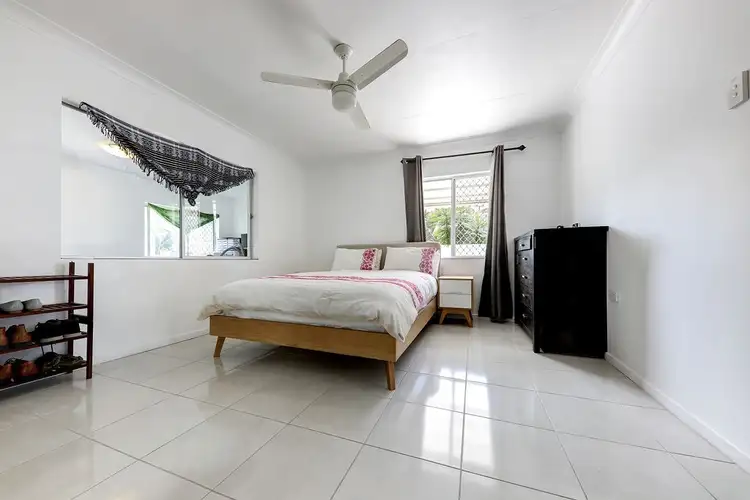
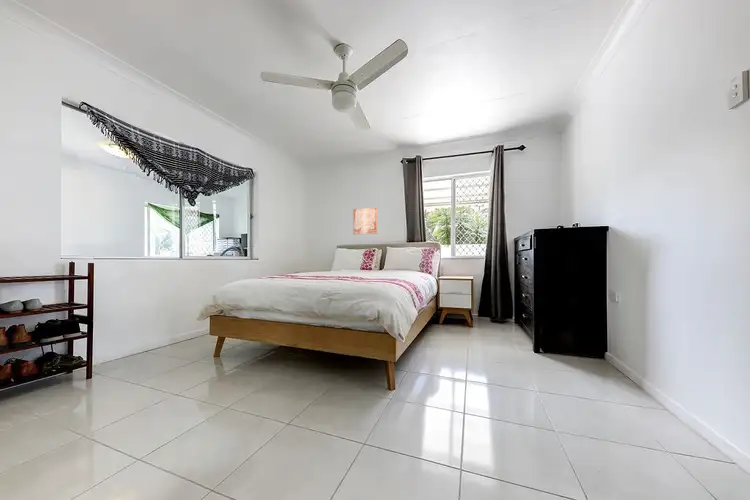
+ wall art [352,207,379,236]
